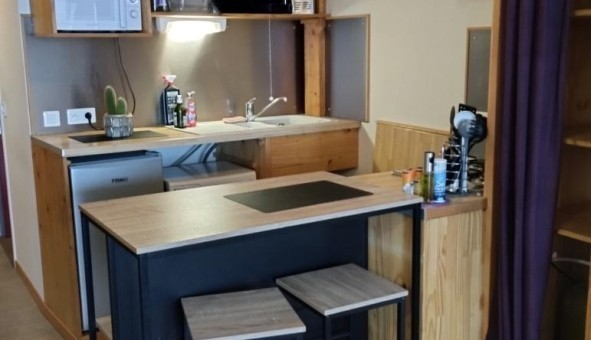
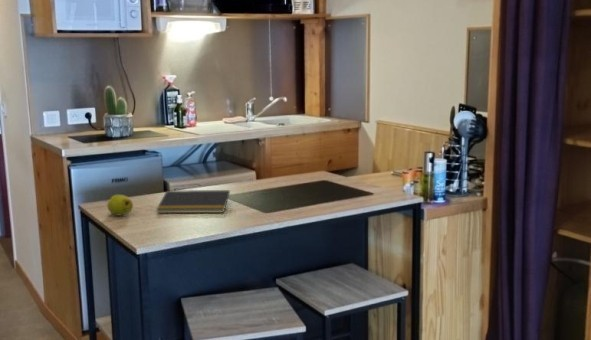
+ fruit [106,194,134,216]
+ notepad [155,189,231,214]
